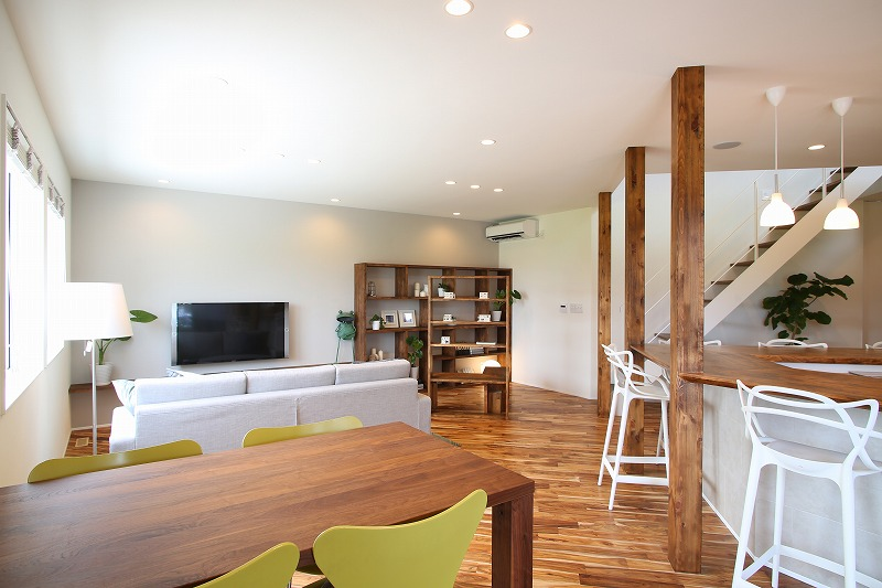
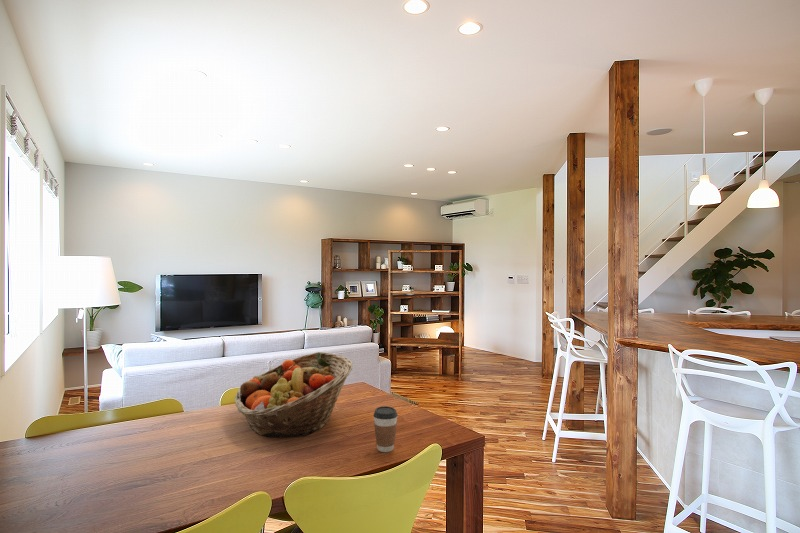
+ coffee cup [372,405,399,453]
+ fruit basket [234,351,354,438]
